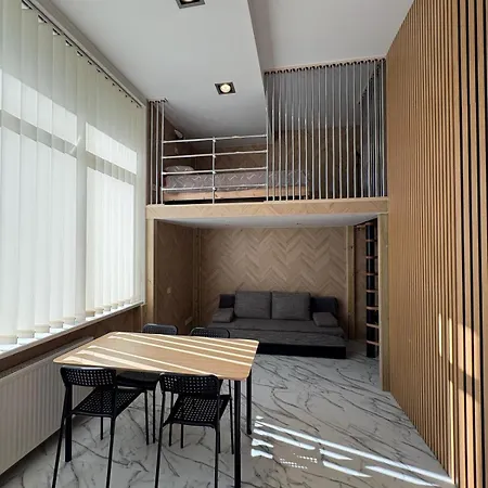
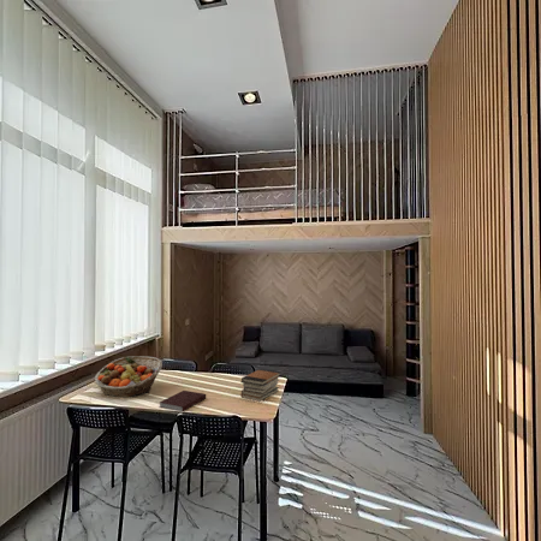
+ fruit basket [94,355,164,399]
+ notebook [159,390,207,412]
+ book stack [239,368,283,403]
